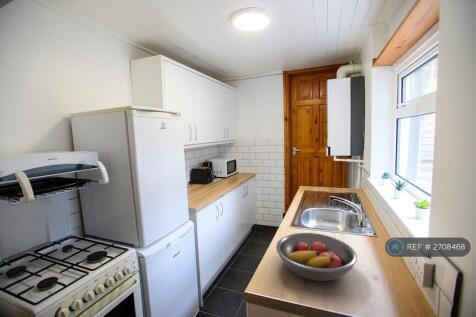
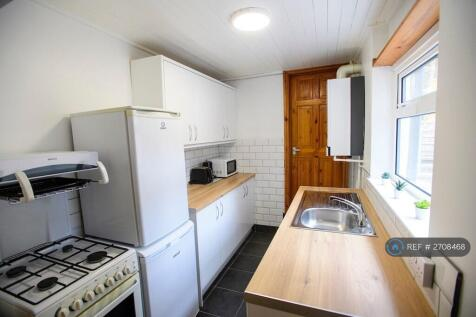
- fruit bowl [275,232,358,282]
